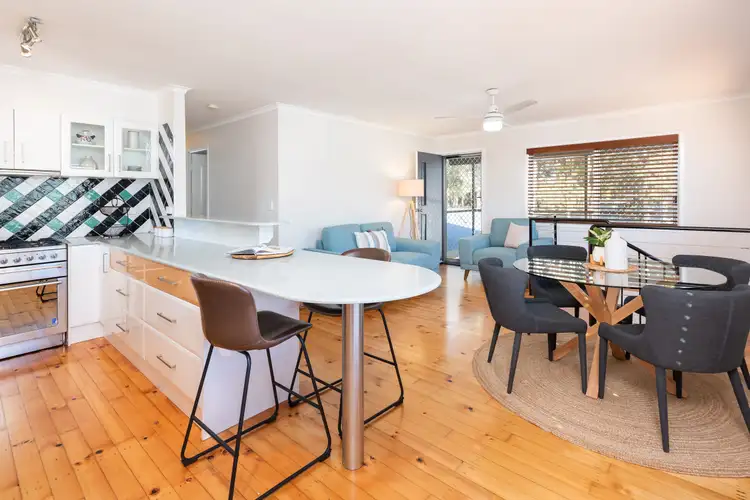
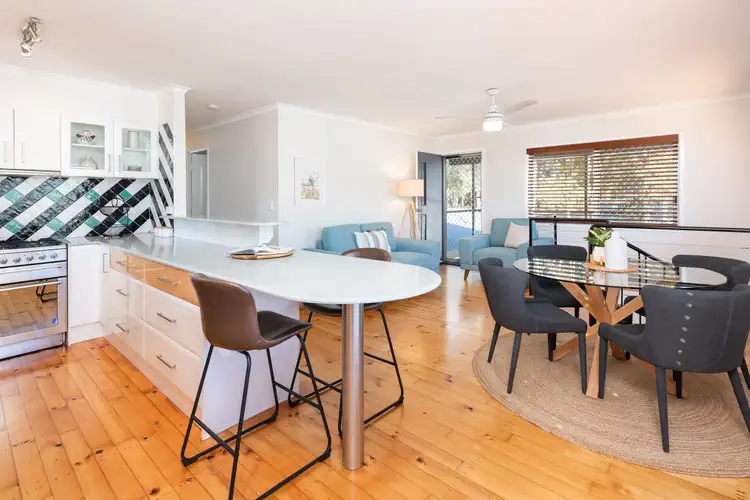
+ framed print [293,155,325,207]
